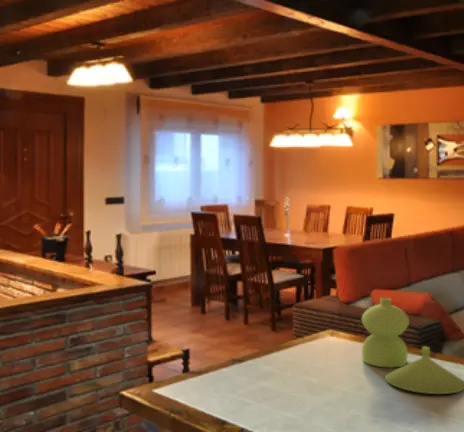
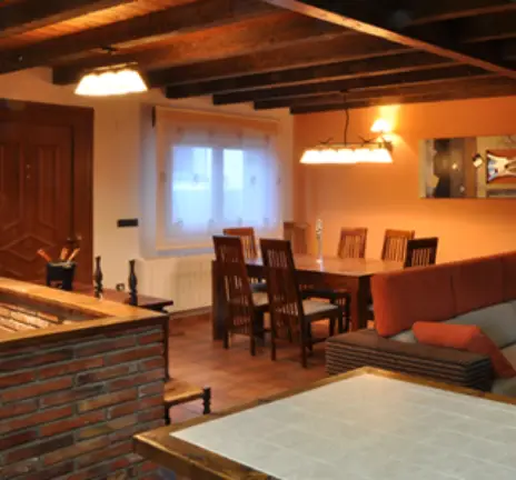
- vase [361,297,464,395]
